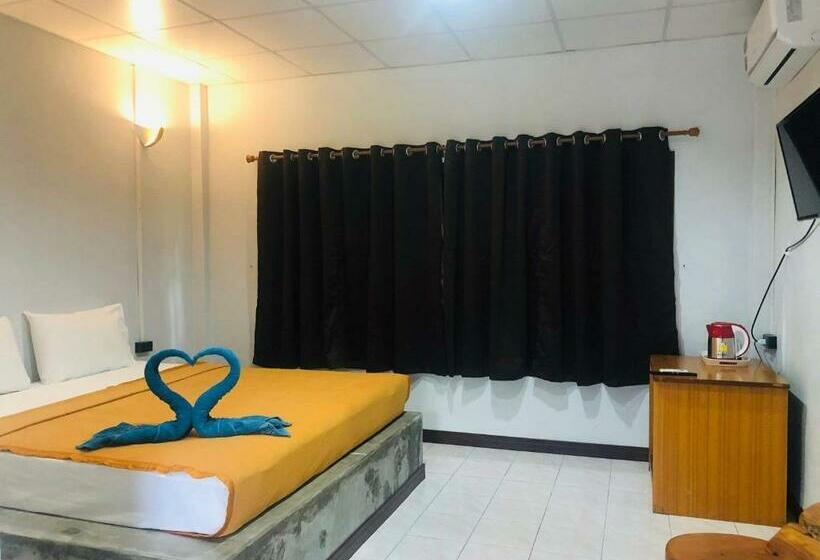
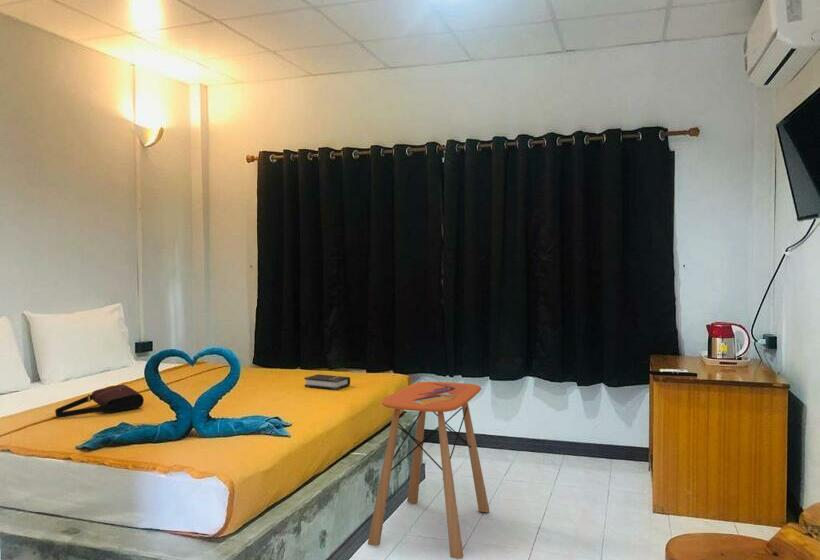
+ side table [367,381,490,560]
+ shoulder bag [54,383,145,419]
+ hardback book [304,373,351,391]
